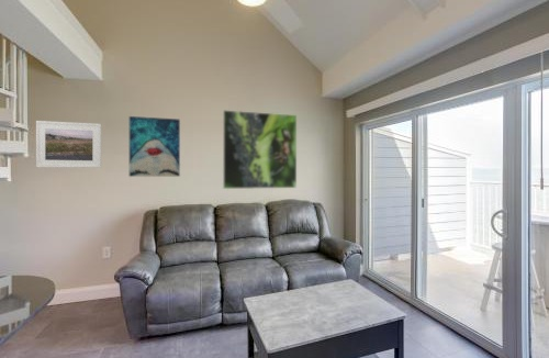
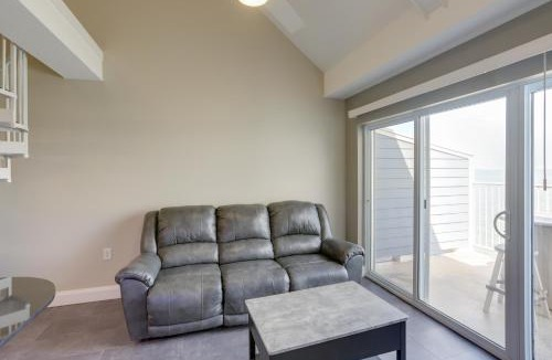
- wall art [128,115,181,178]
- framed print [35,120,102,169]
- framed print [222,109,298,190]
